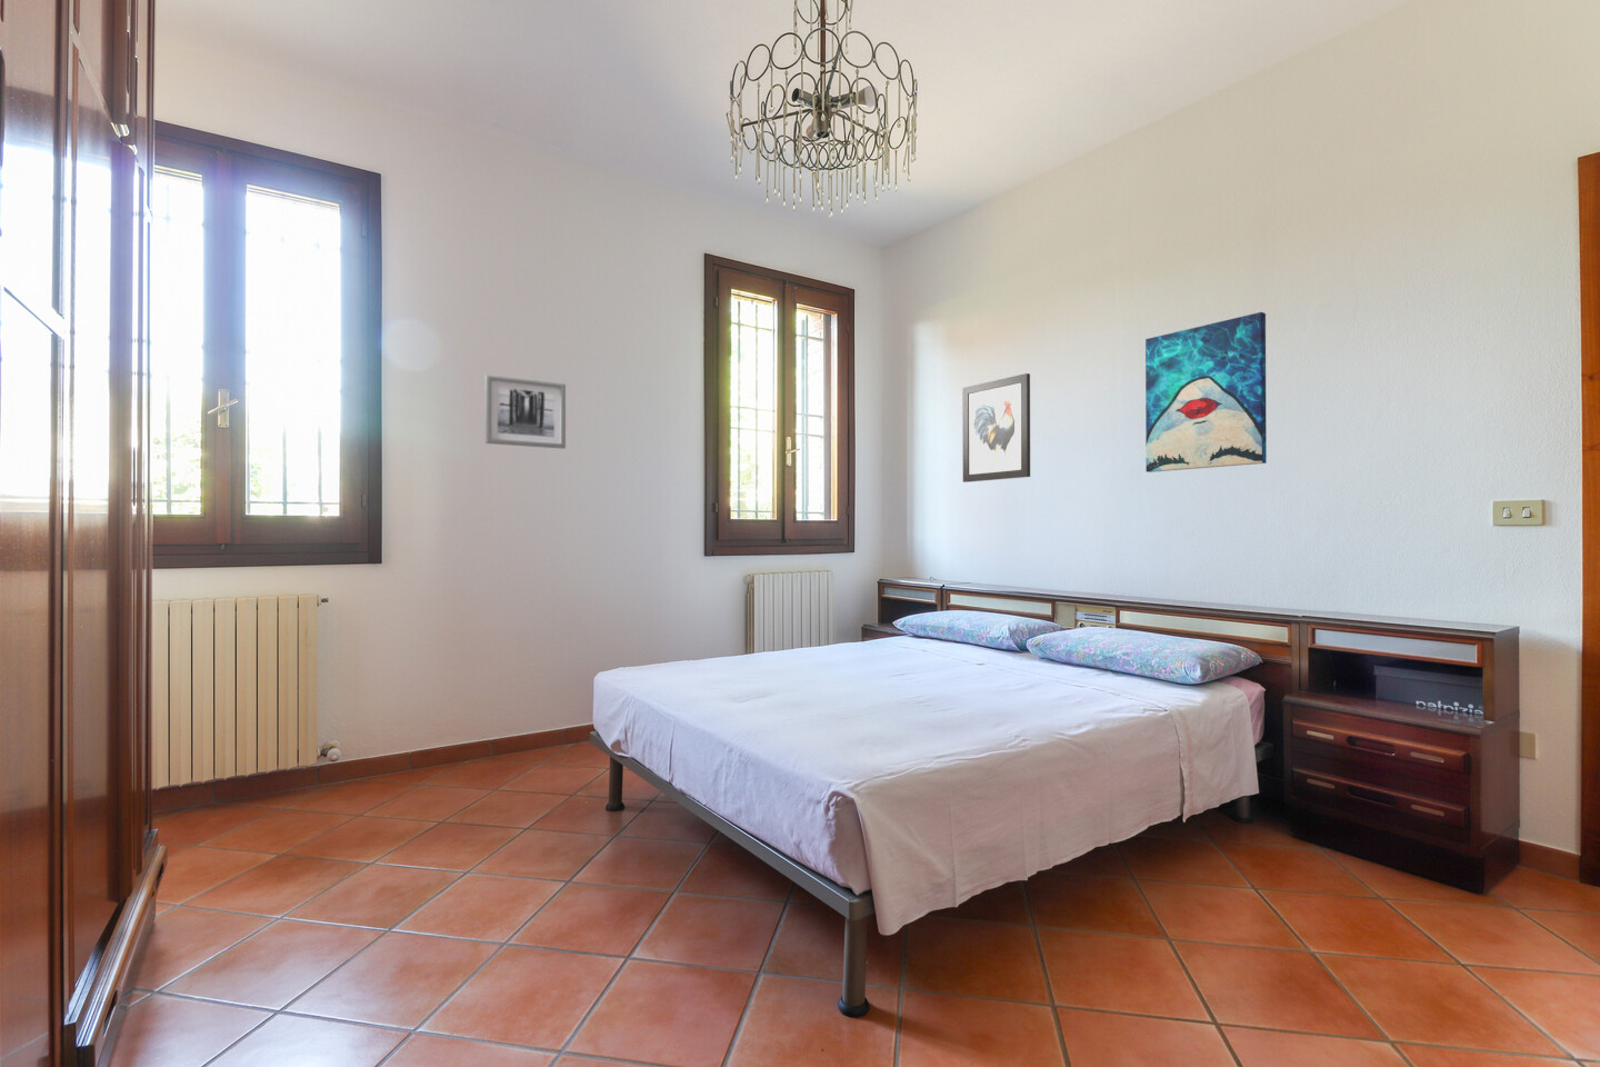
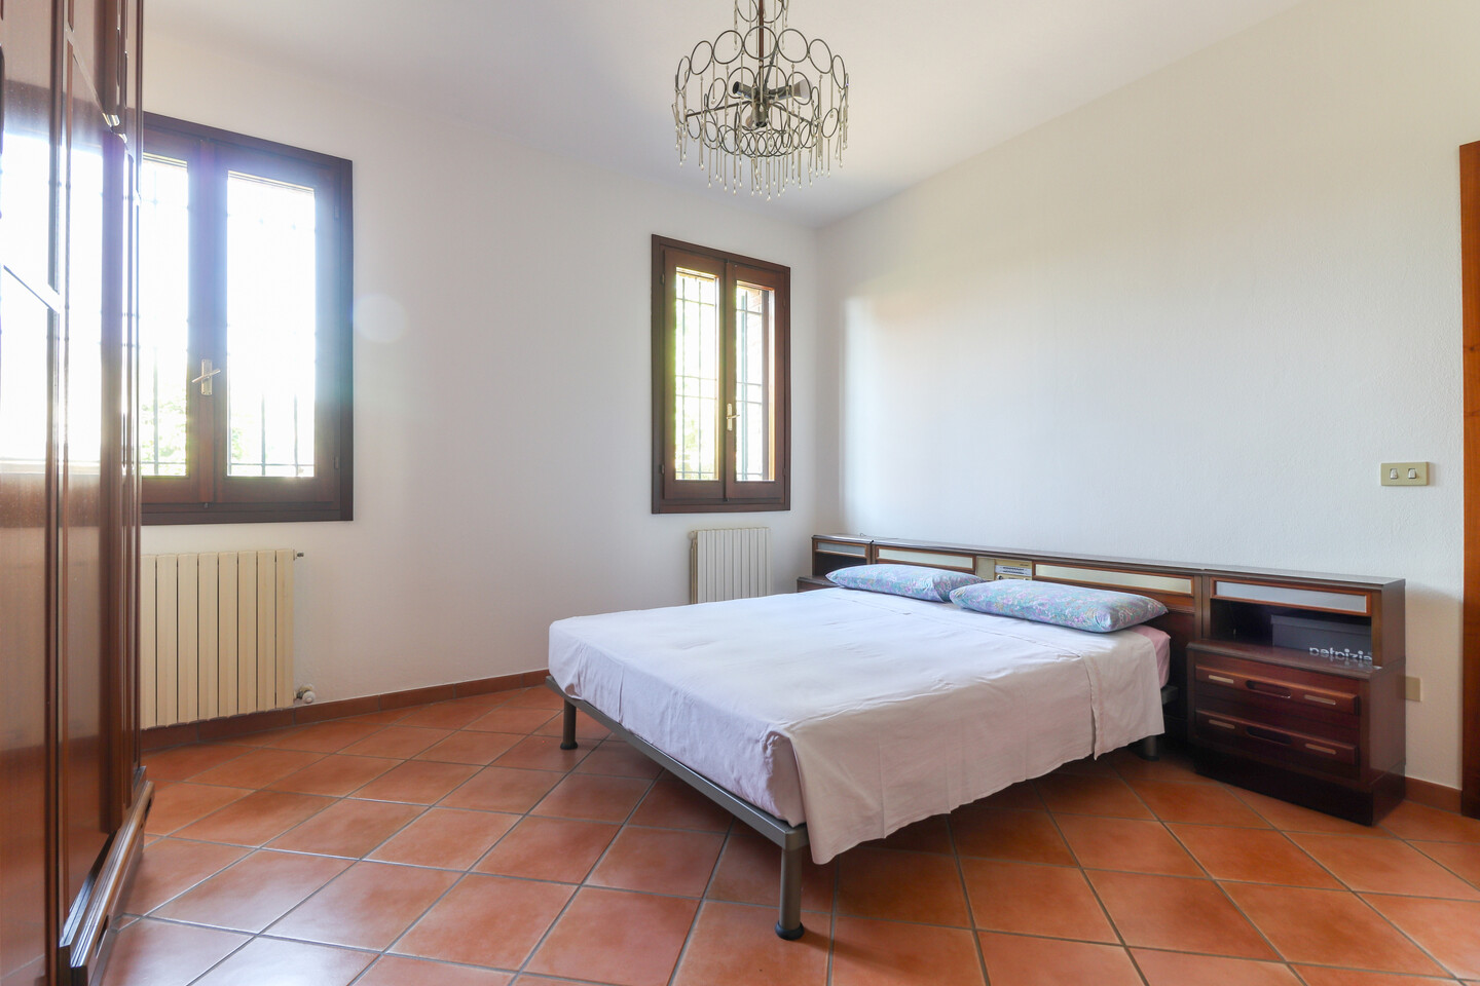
- wall art [961,373,1031,483]
- wall art [1144,311,1268,474]
- wall art [483,374,567,450]
